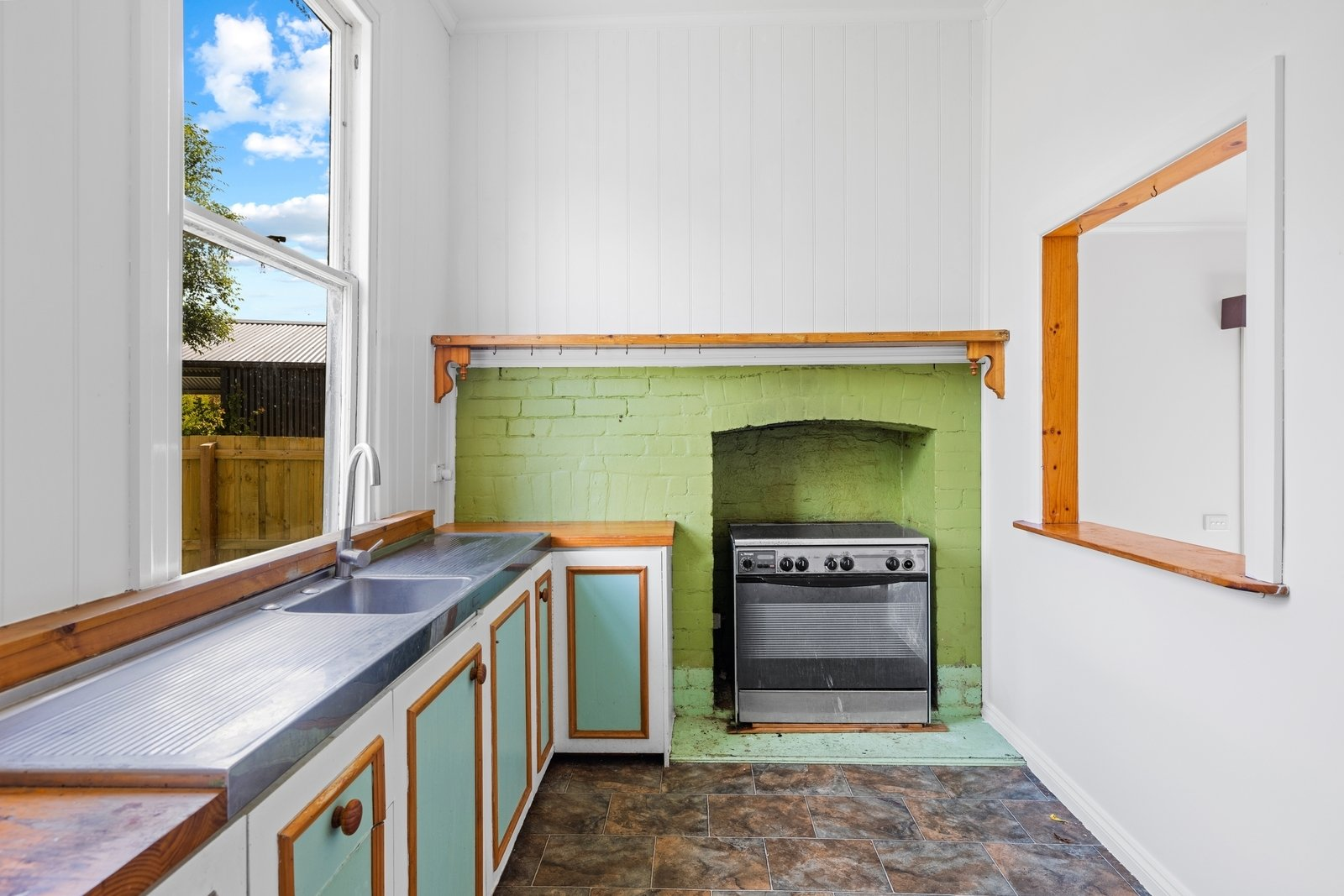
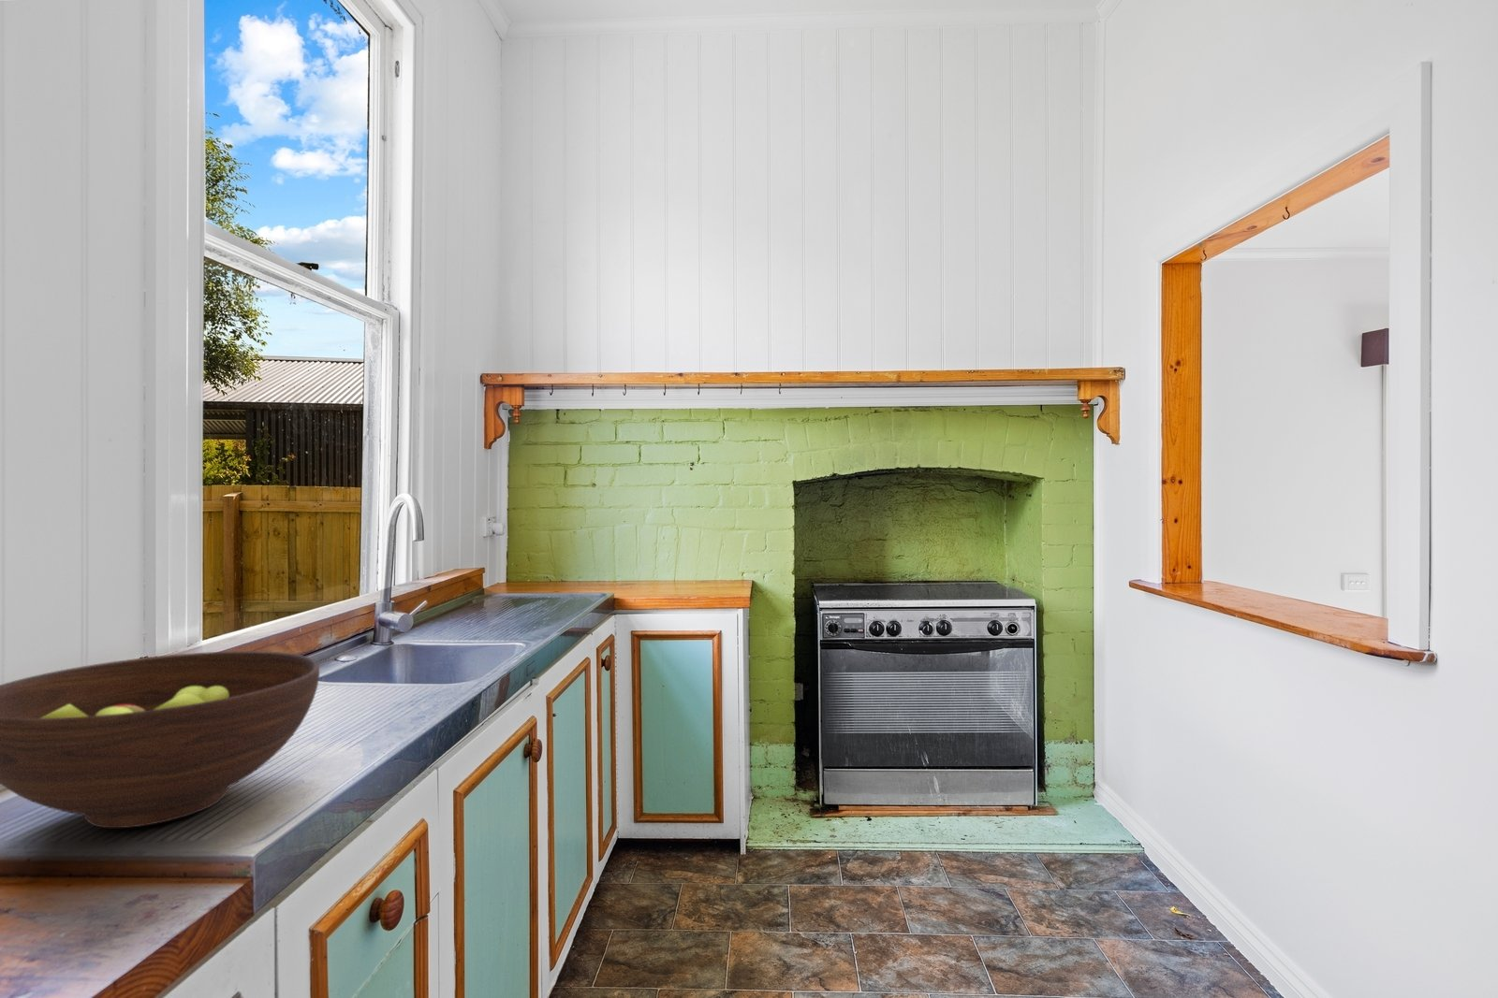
+ fruit bowl [0,650,320,829]
